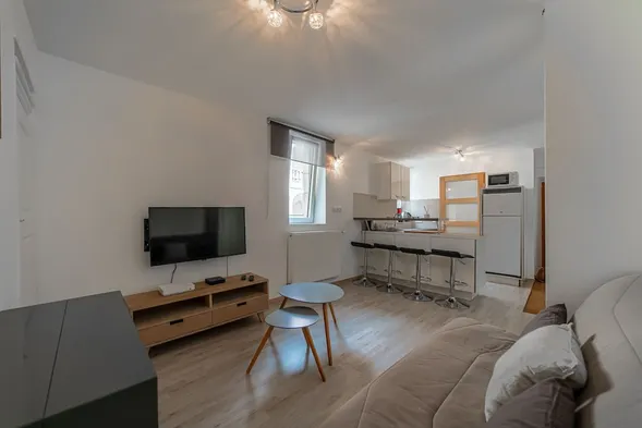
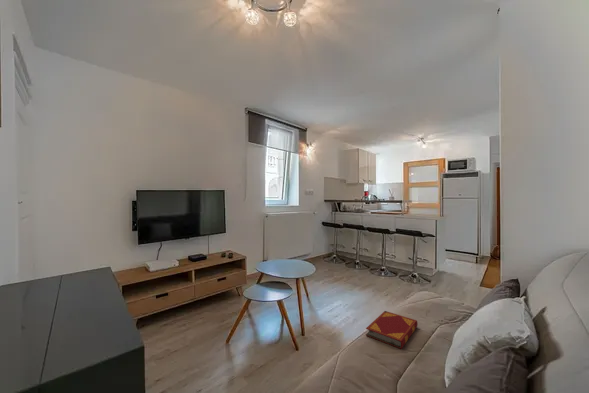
+ hardback book [365,310,419,350]
